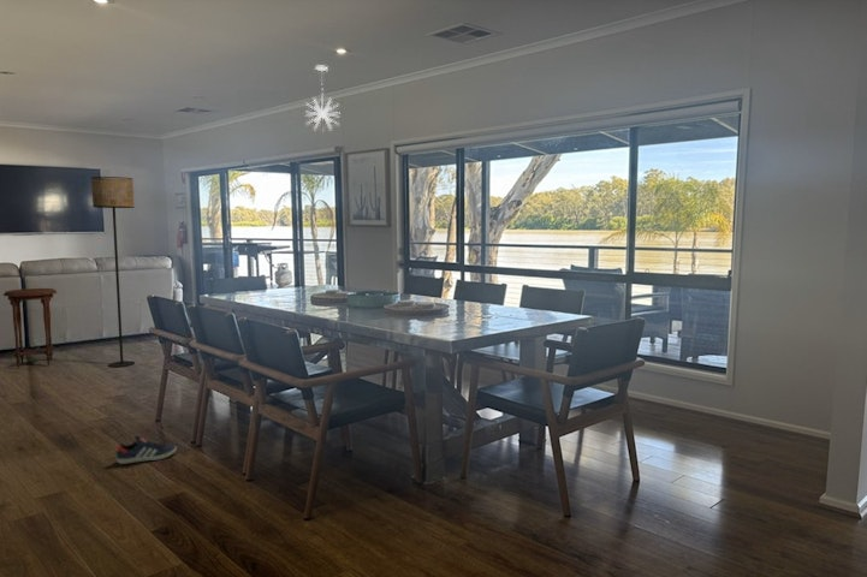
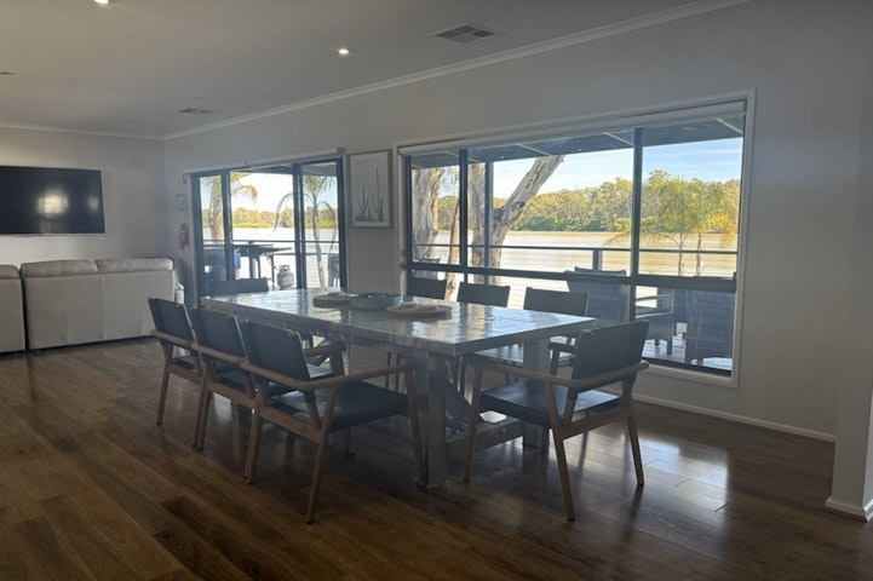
- sneaker [115,435,178,465]
- pendant light [304,65,340,133]
- floor lamp [90,176,136,368]
- side table [2,287,58,369]
